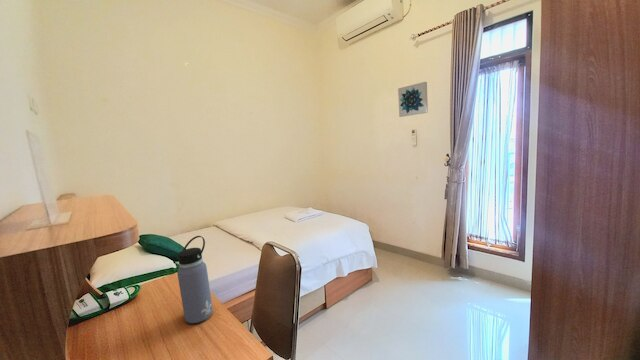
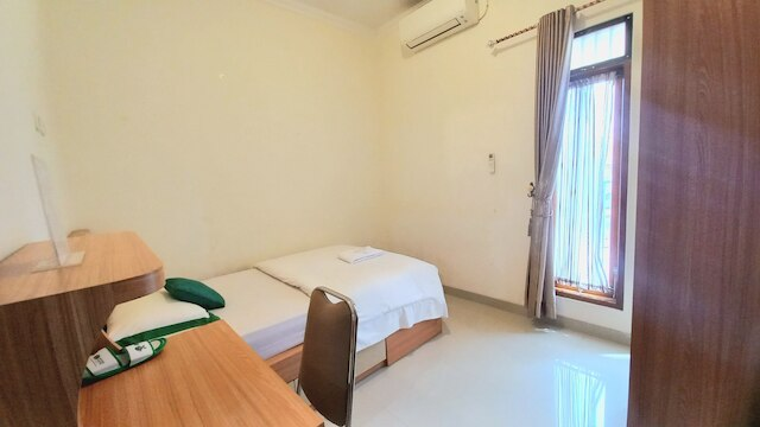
- wall art [397,81,429,118]
- water bottle [176,235,214,324]
